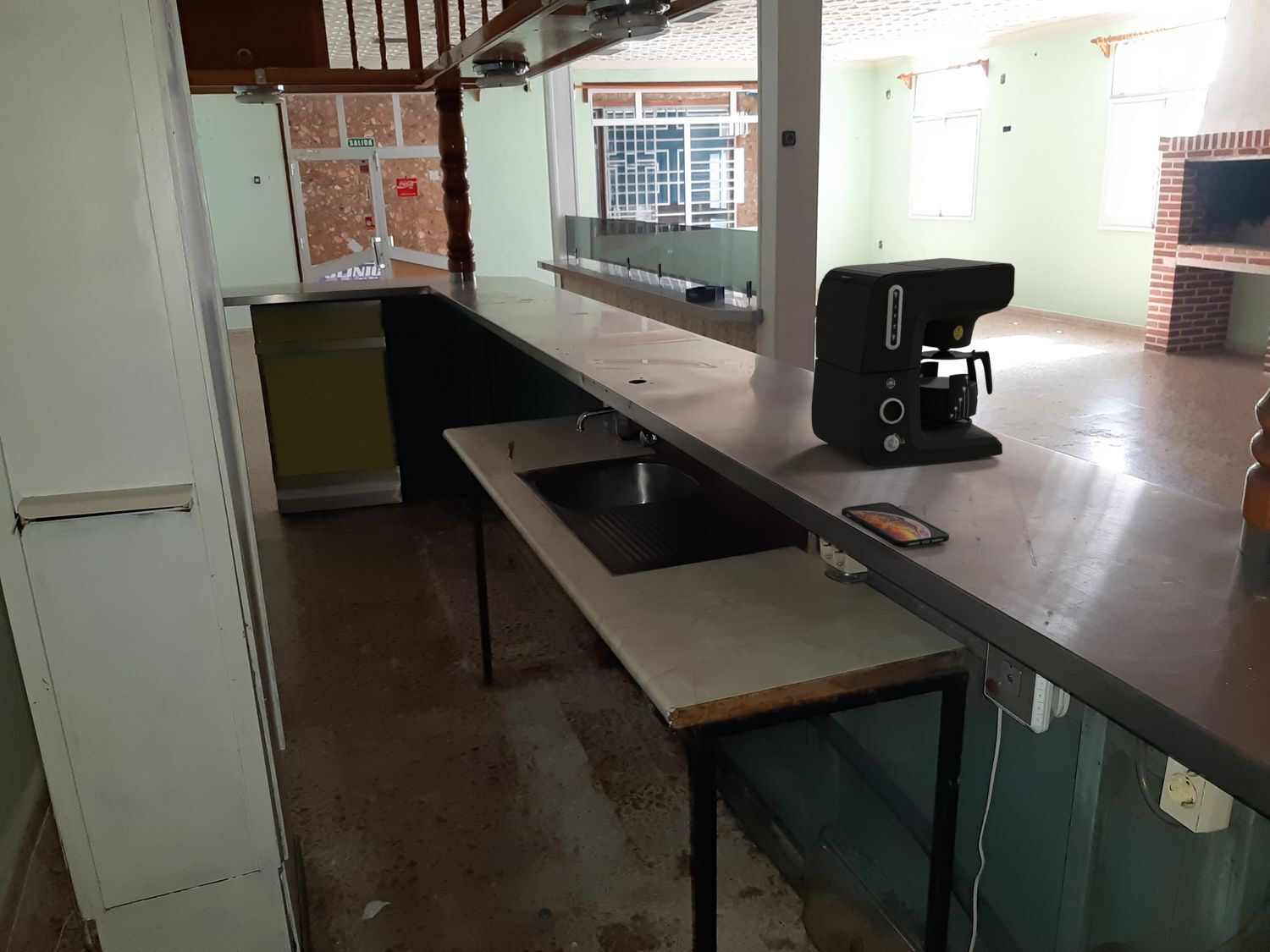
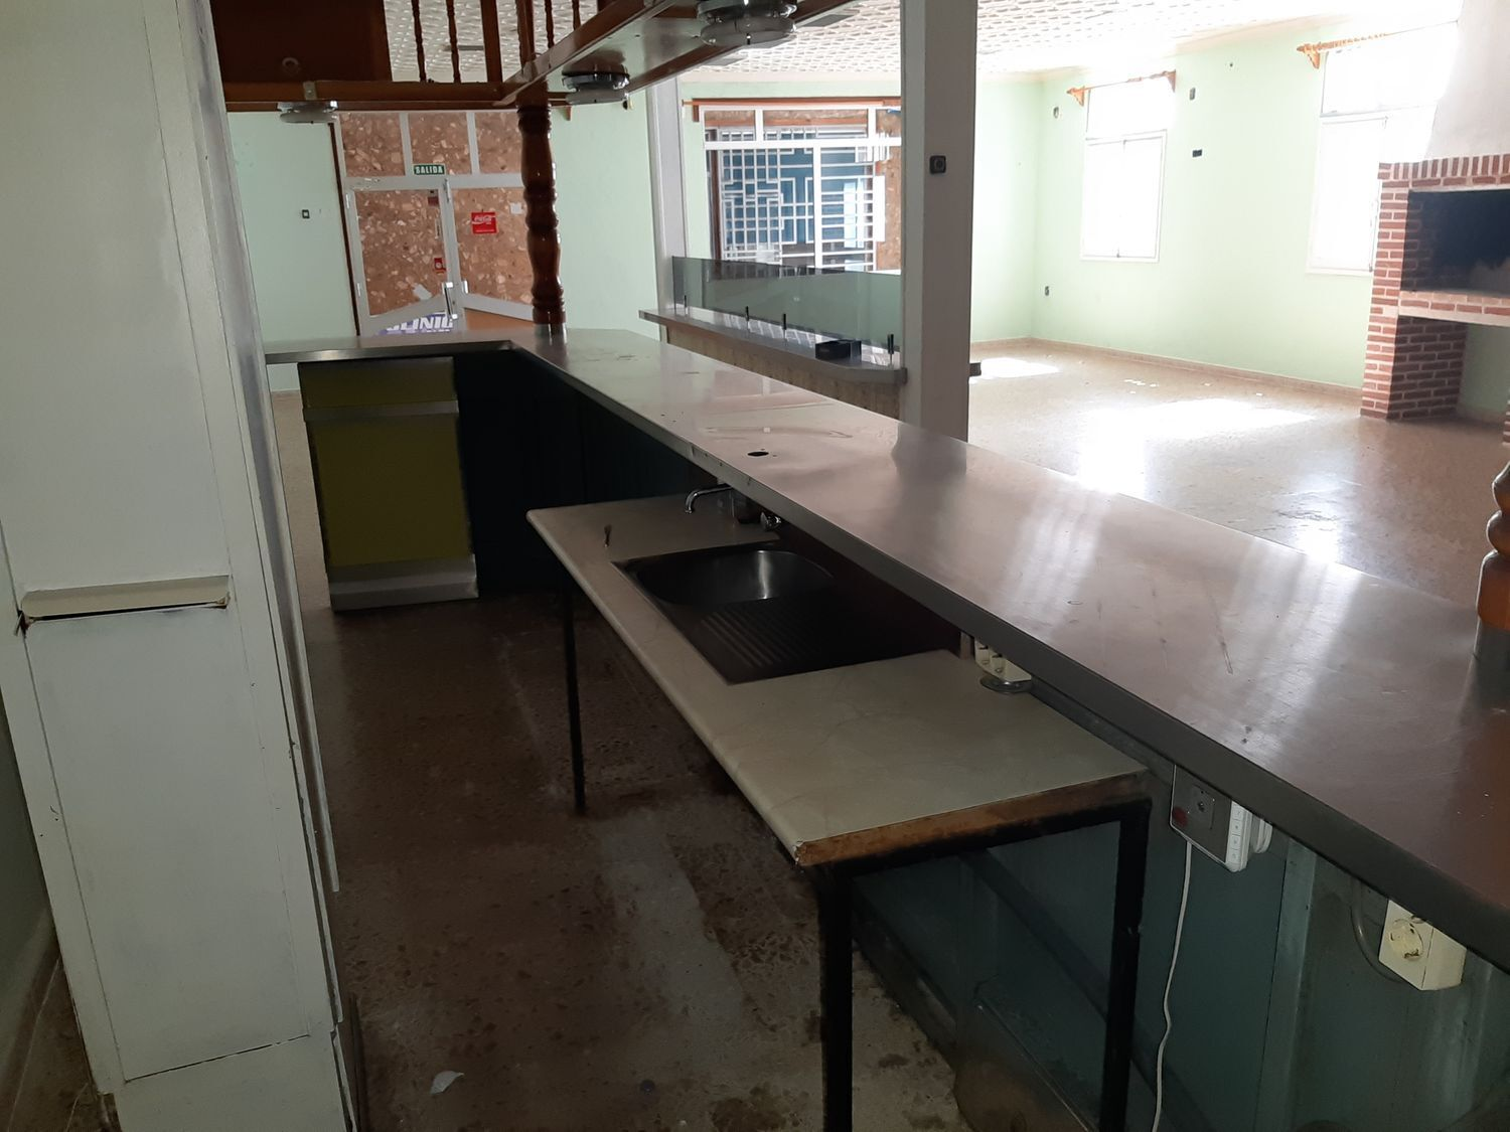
- coffee maker [810,257,1016,467]
- smartphone [841,502,950,548]
